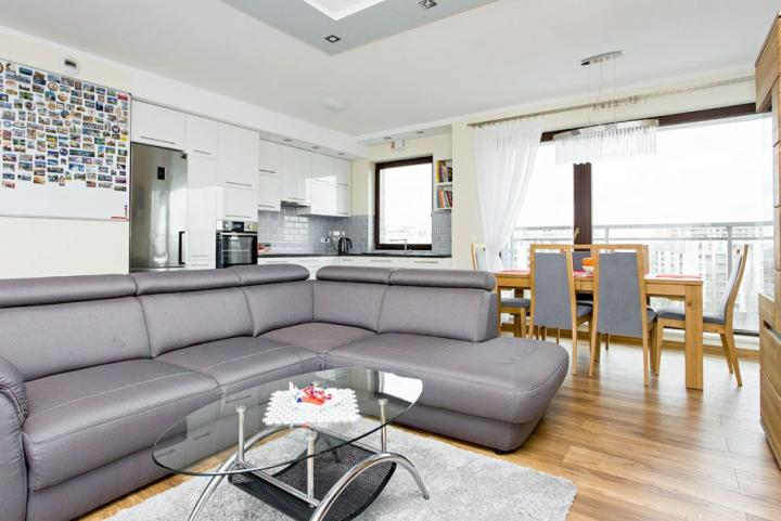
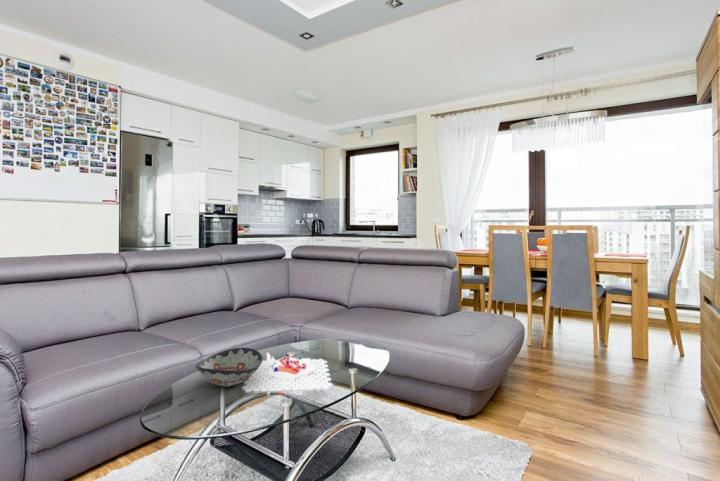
+ decorative bowl [195,347,264,388]
